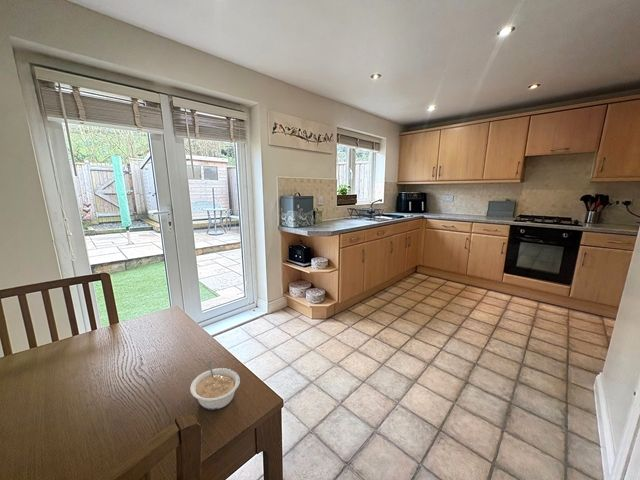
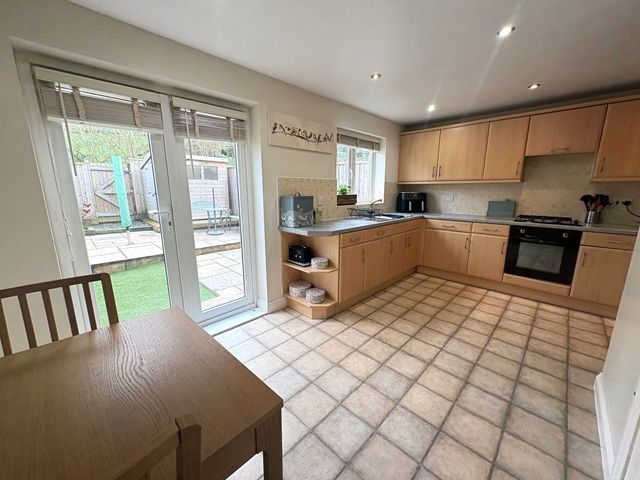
- legume [189,360,241,411]
